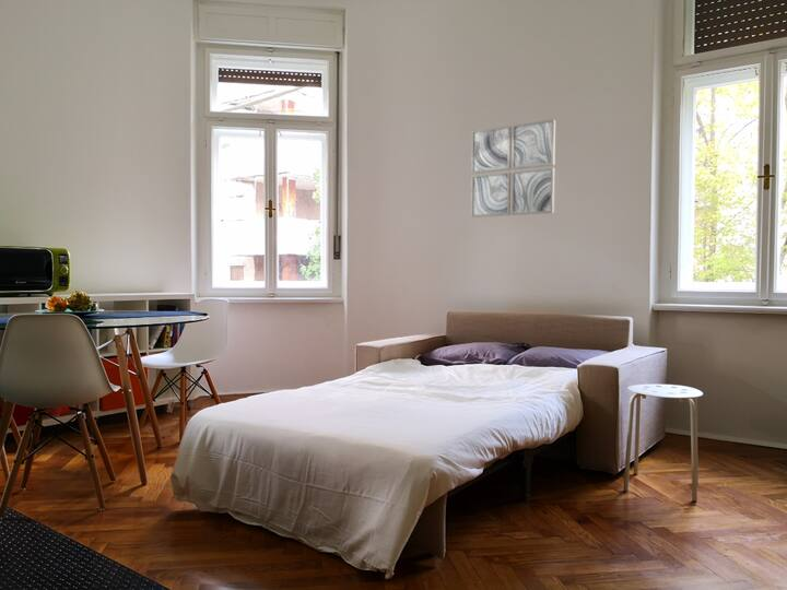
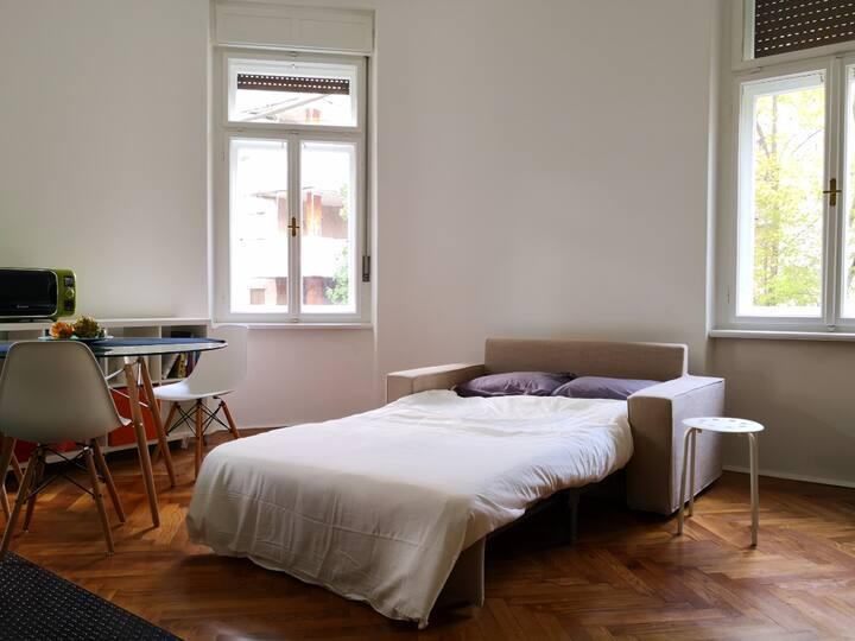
- wall art [470,118,556,219]
